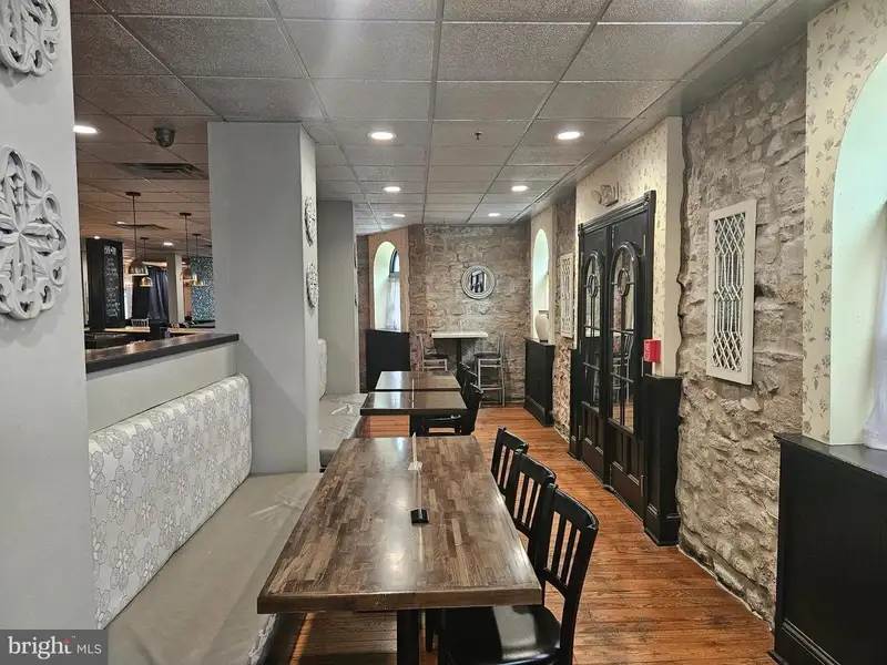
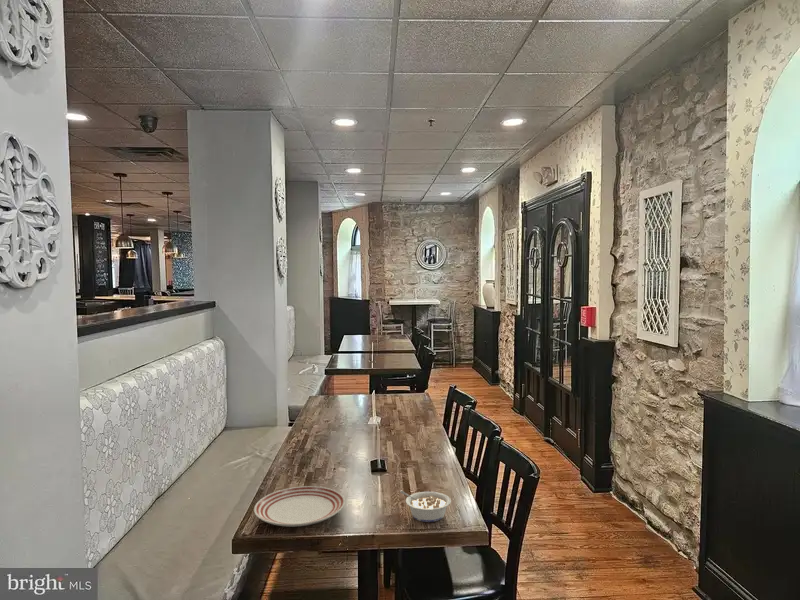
+ legume [399,490,452,523]
+ dinner plate [253,485,346,528]
